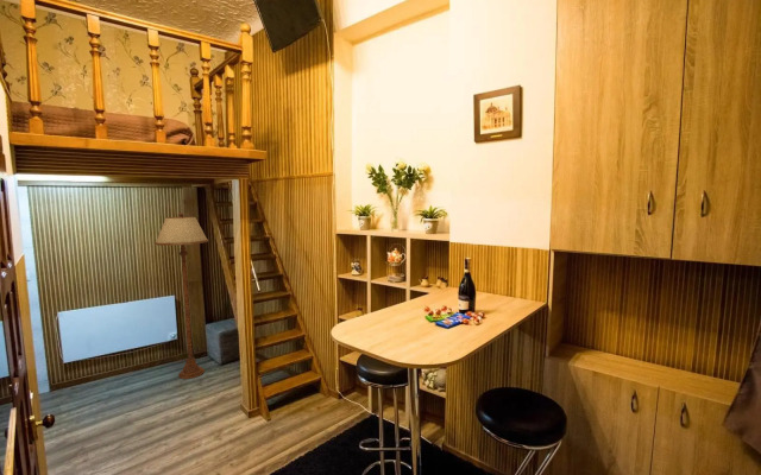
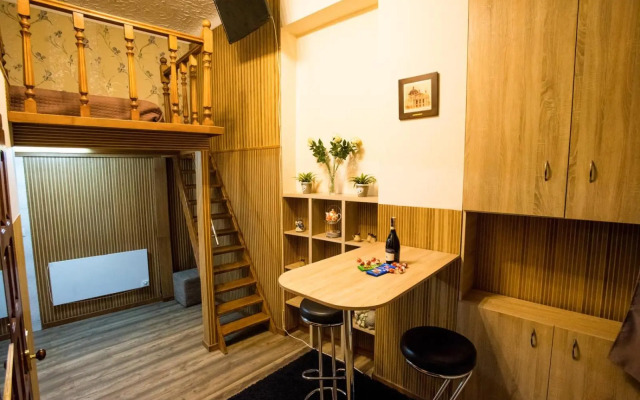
- floor lamp [153,211,209,380]
